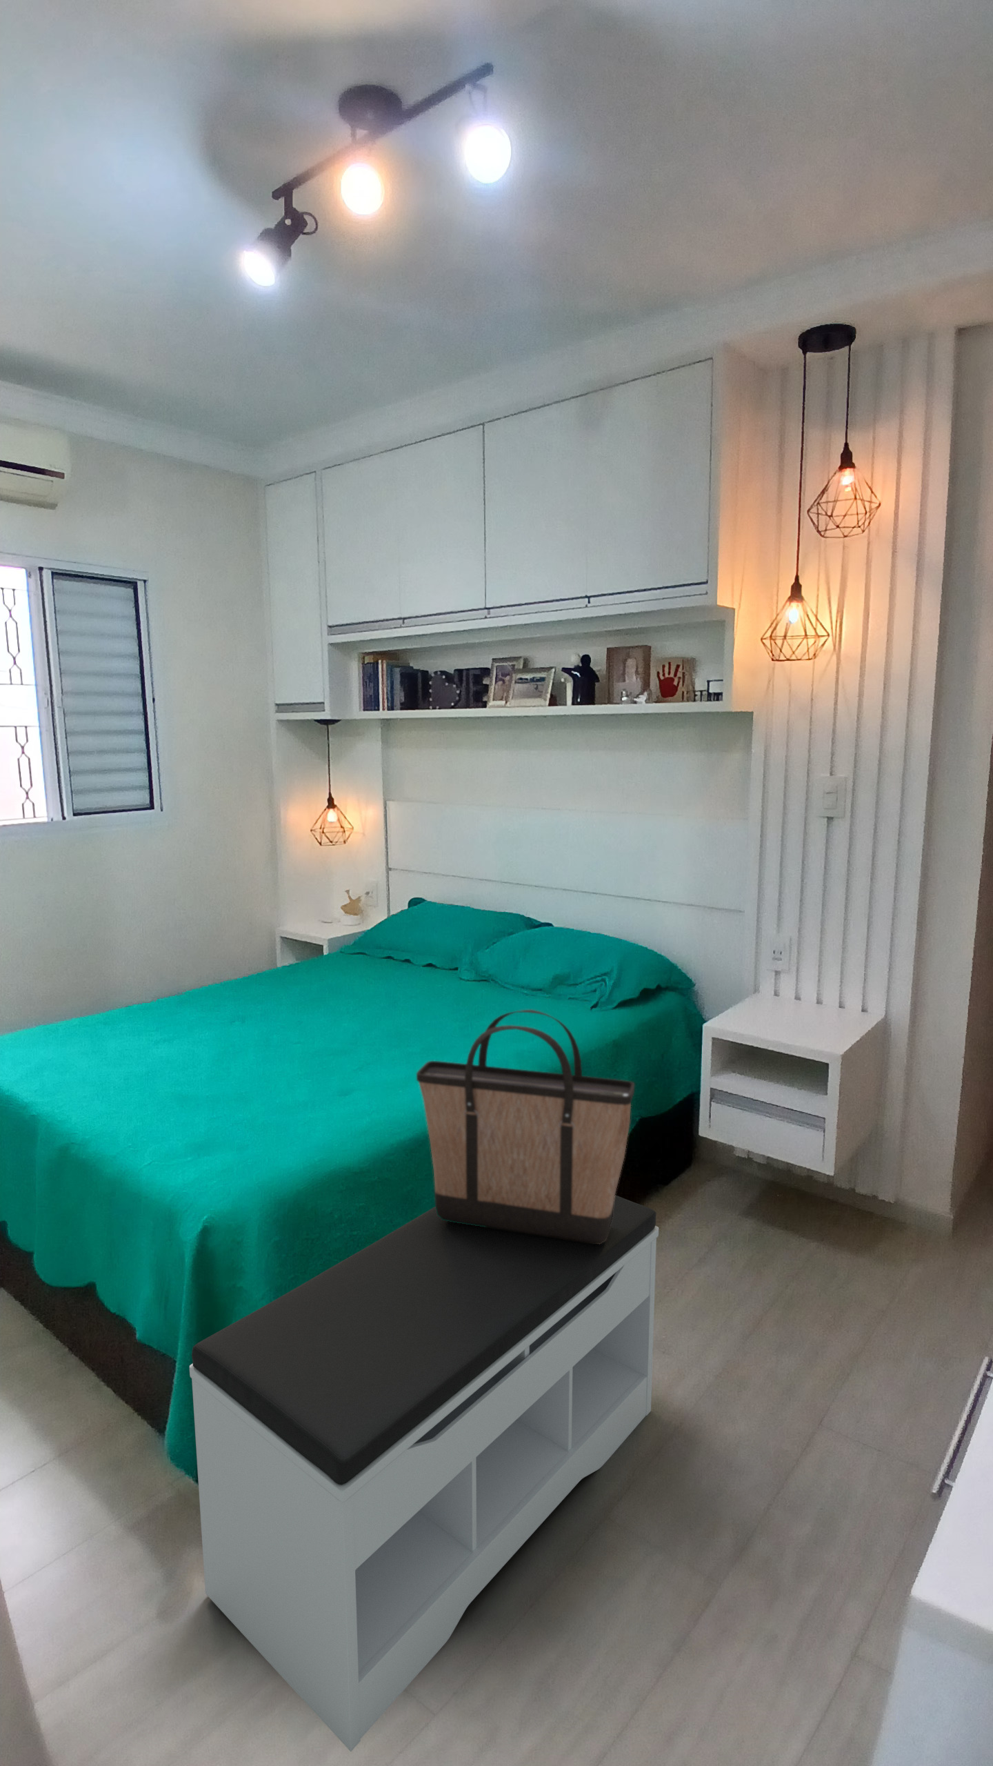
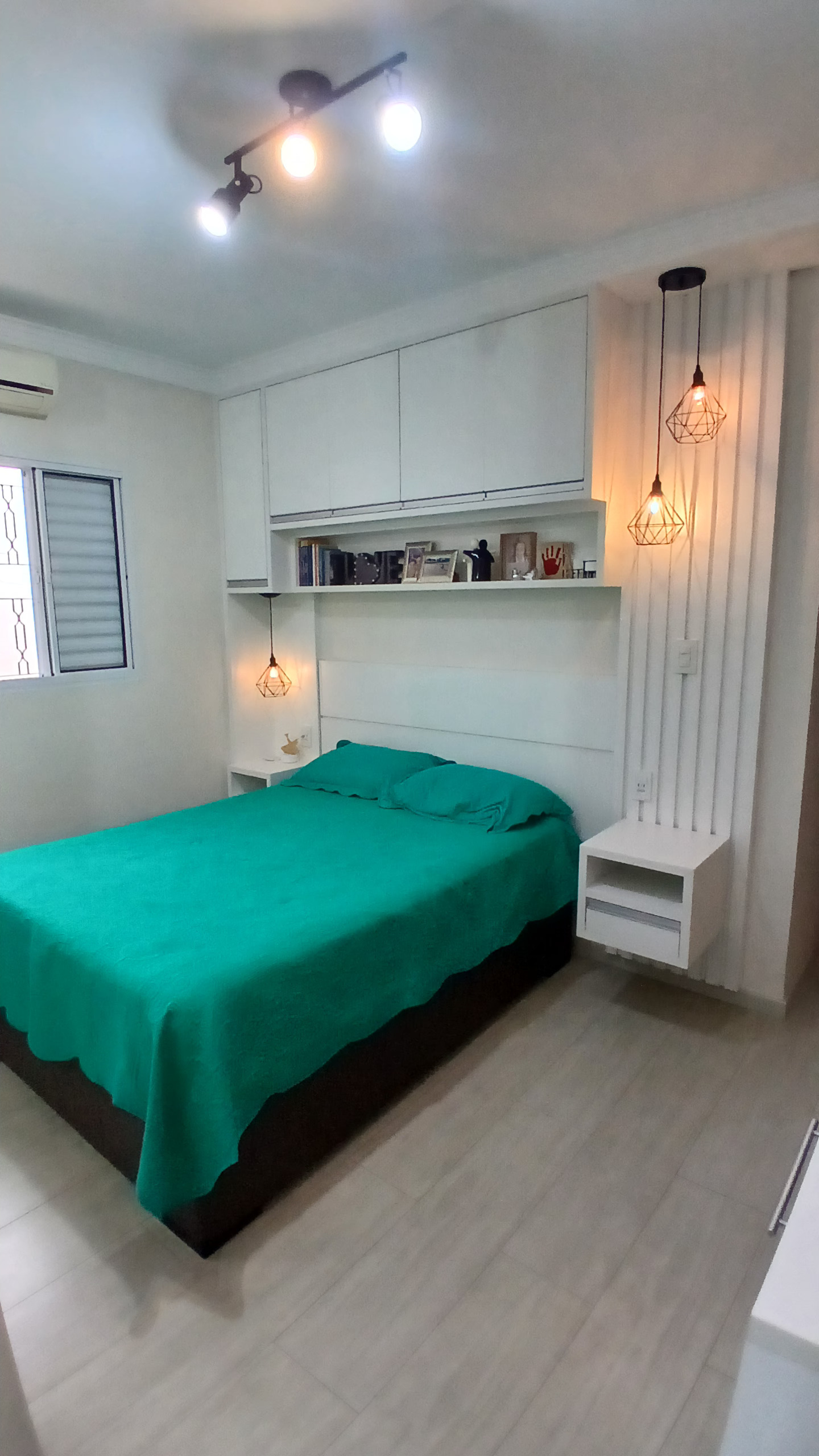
- shopping bag [416,1009,635,1244]
- bench [189,1195,660,1753]
